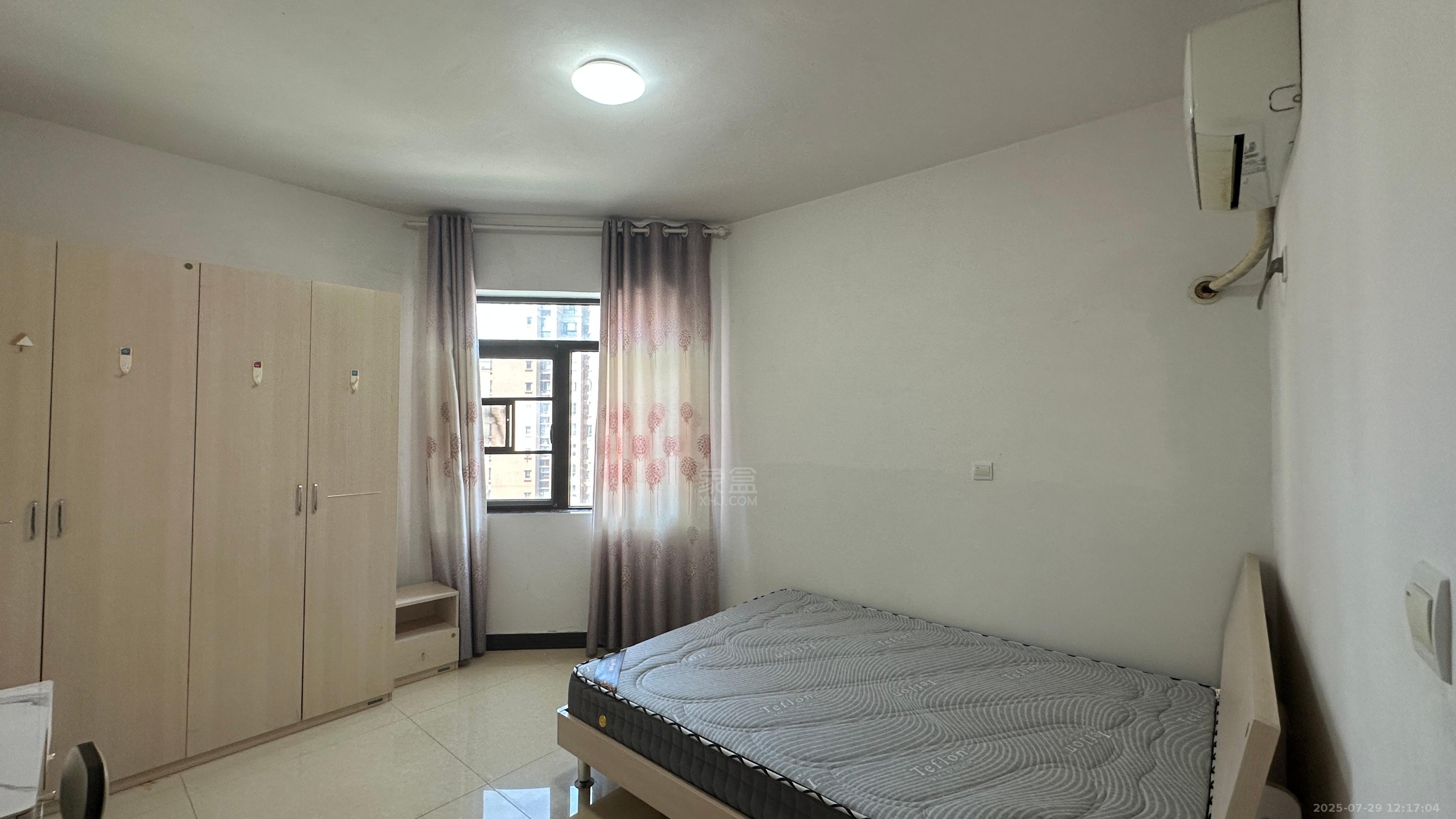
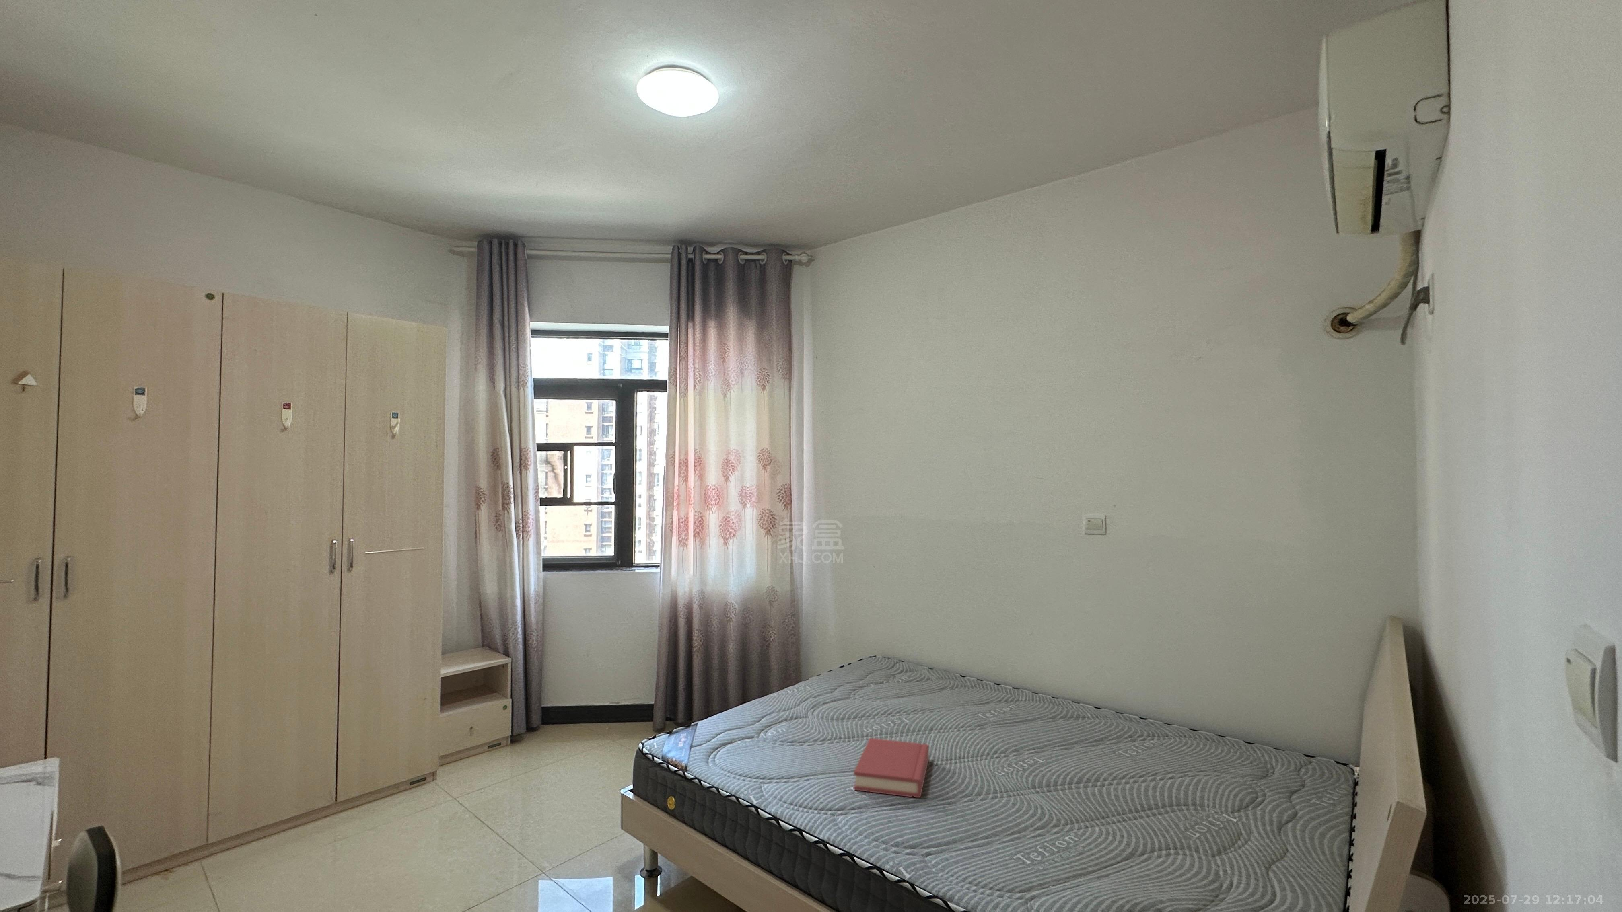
+ hardback book [853,737,929,798]
